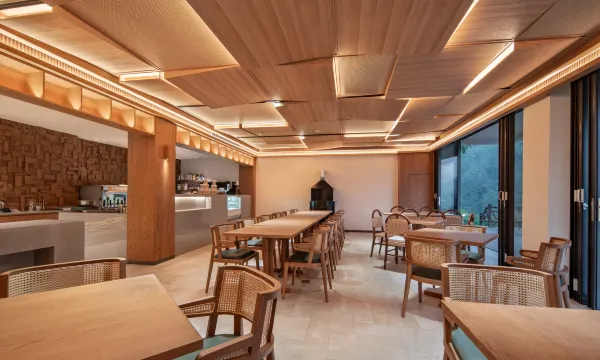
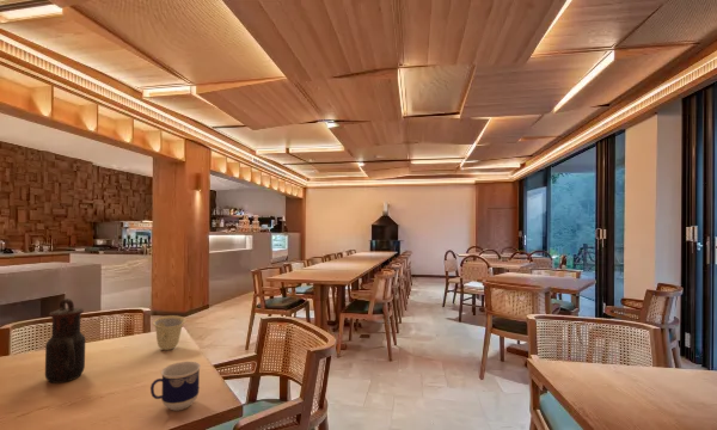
+ teapot [44,297,86,385]
+ cup [149,361,202,412]
+ cup [152,314,188,351]
